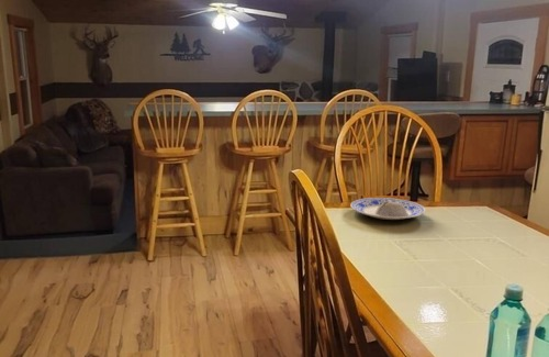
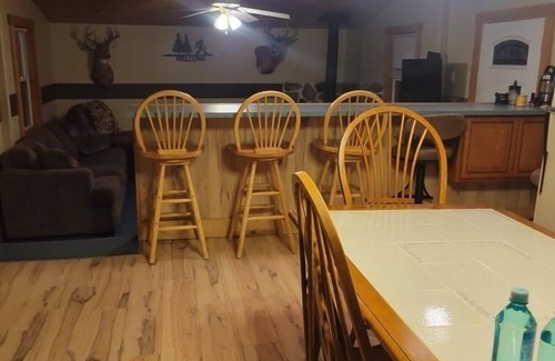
- plate [349,197,426,221]
